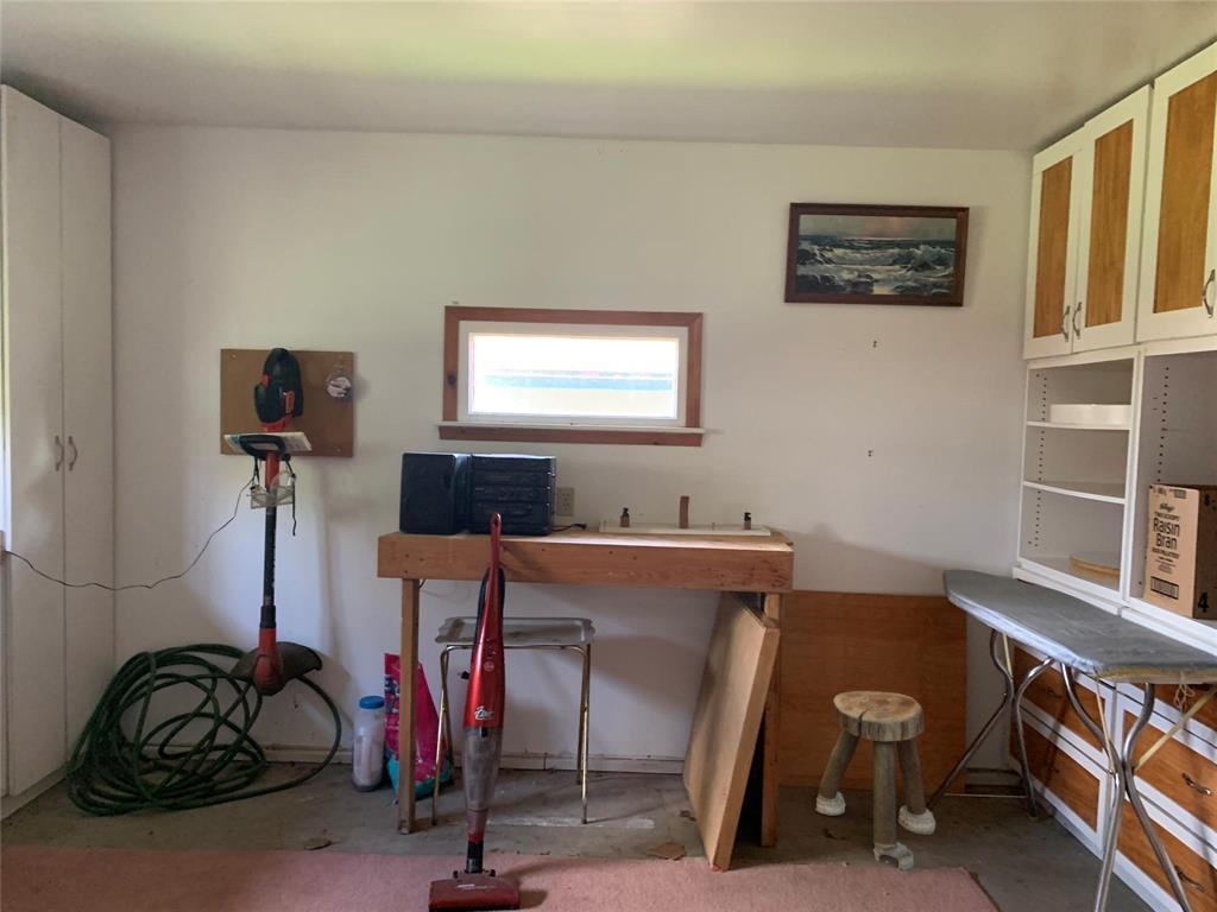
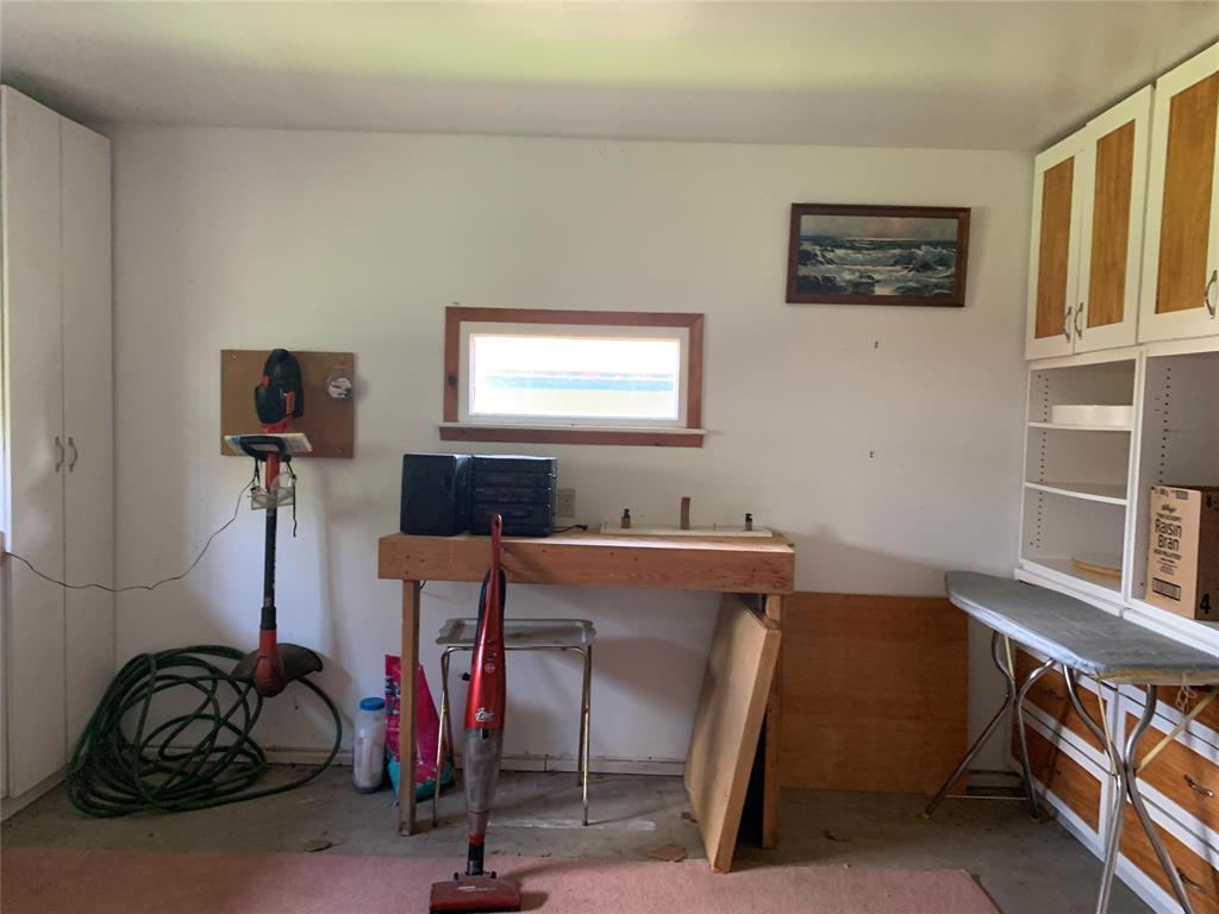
- stool [814,690,937,873]
